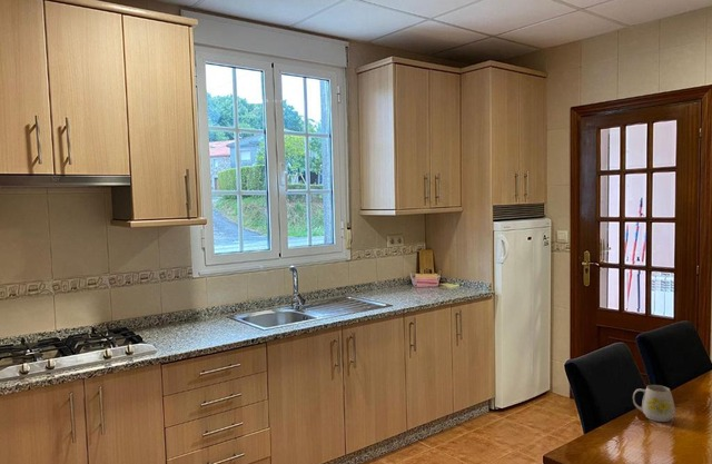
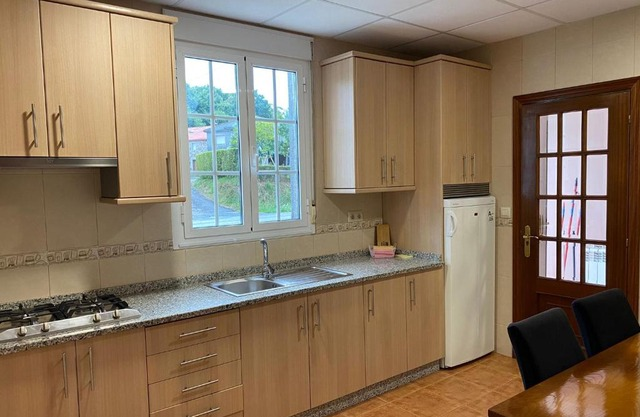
- mug [632,384,676,423]
